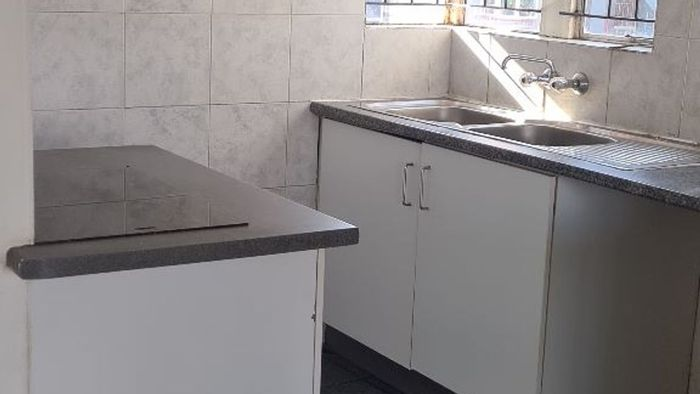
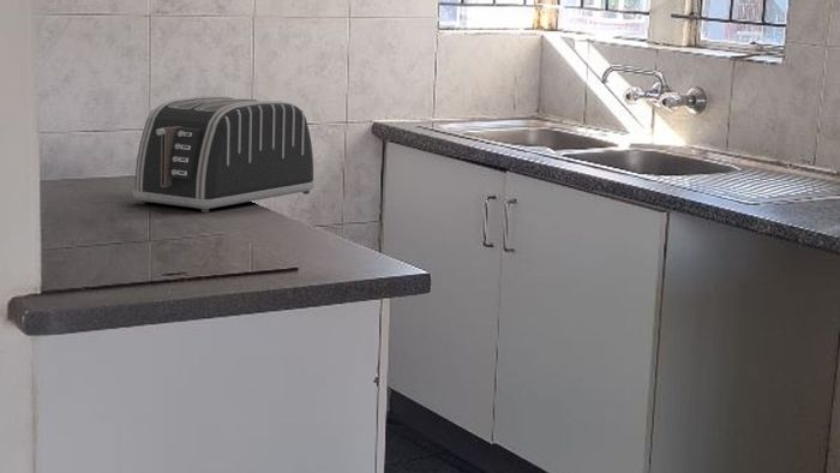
+ toaster [132,95,316,214]
